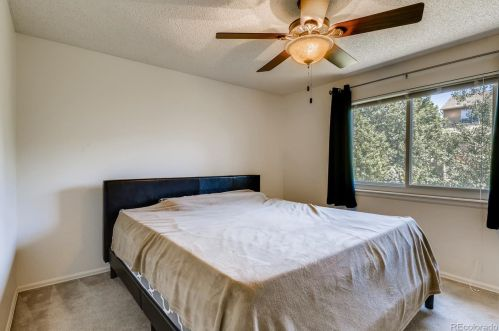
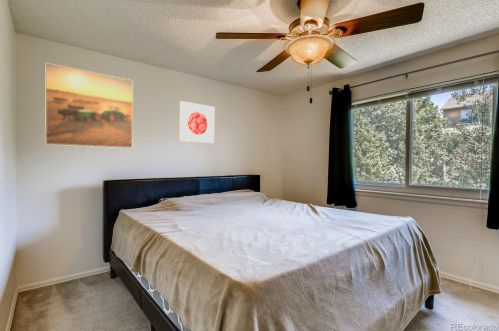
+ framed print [44,62,134,149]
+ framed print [178,100,215,144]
